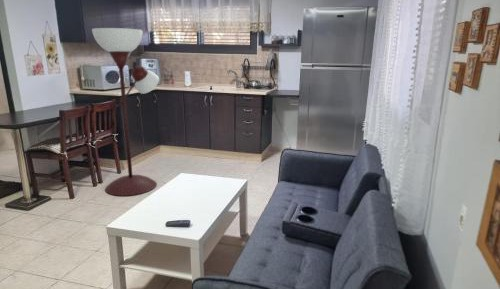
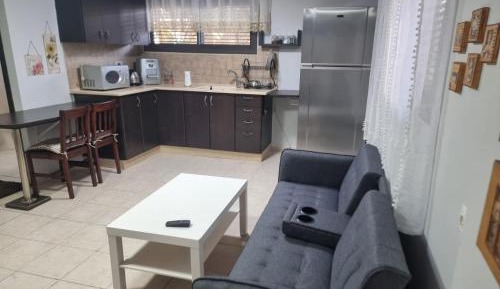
- floor lamp [91,27,160,197]
